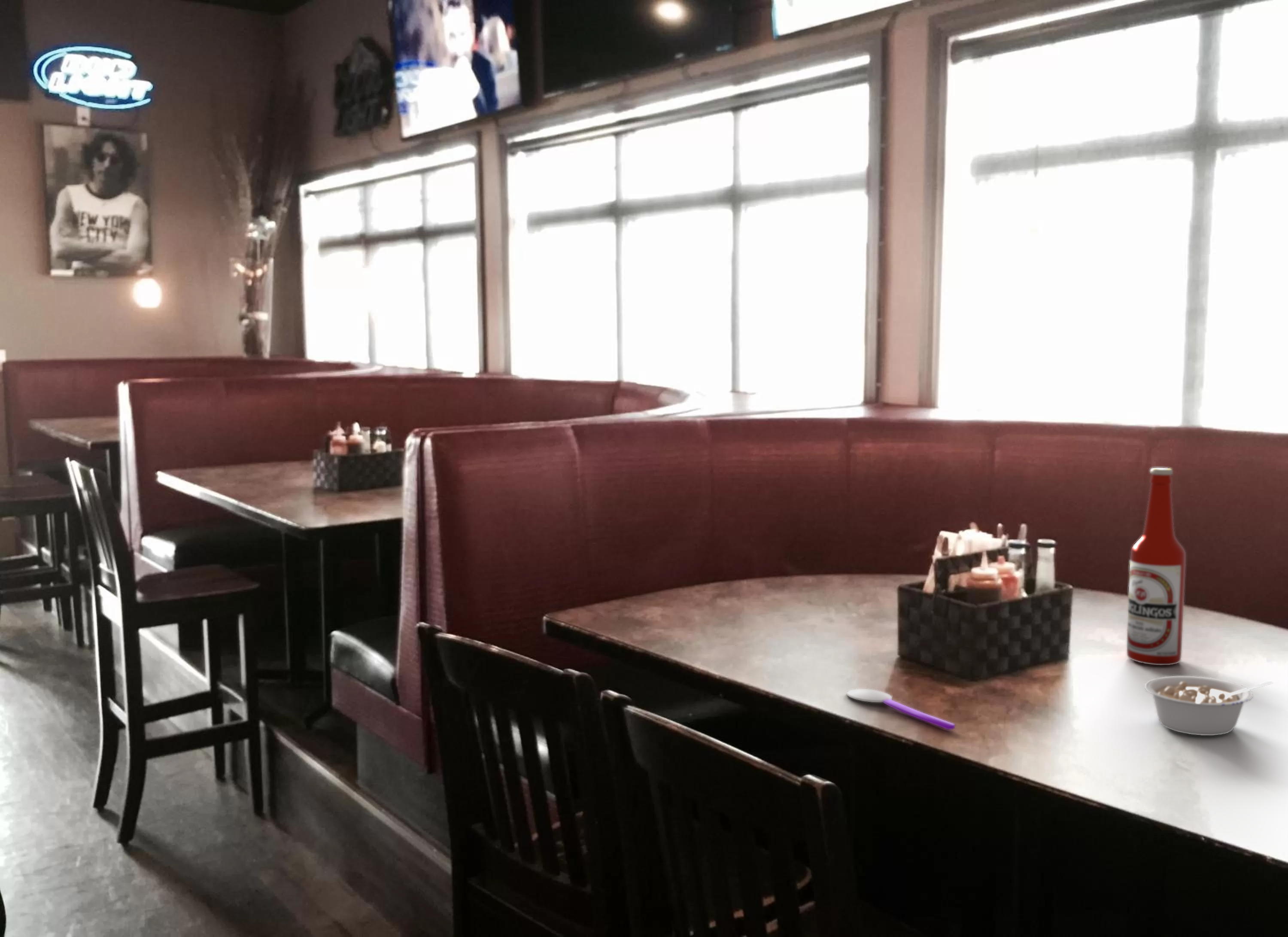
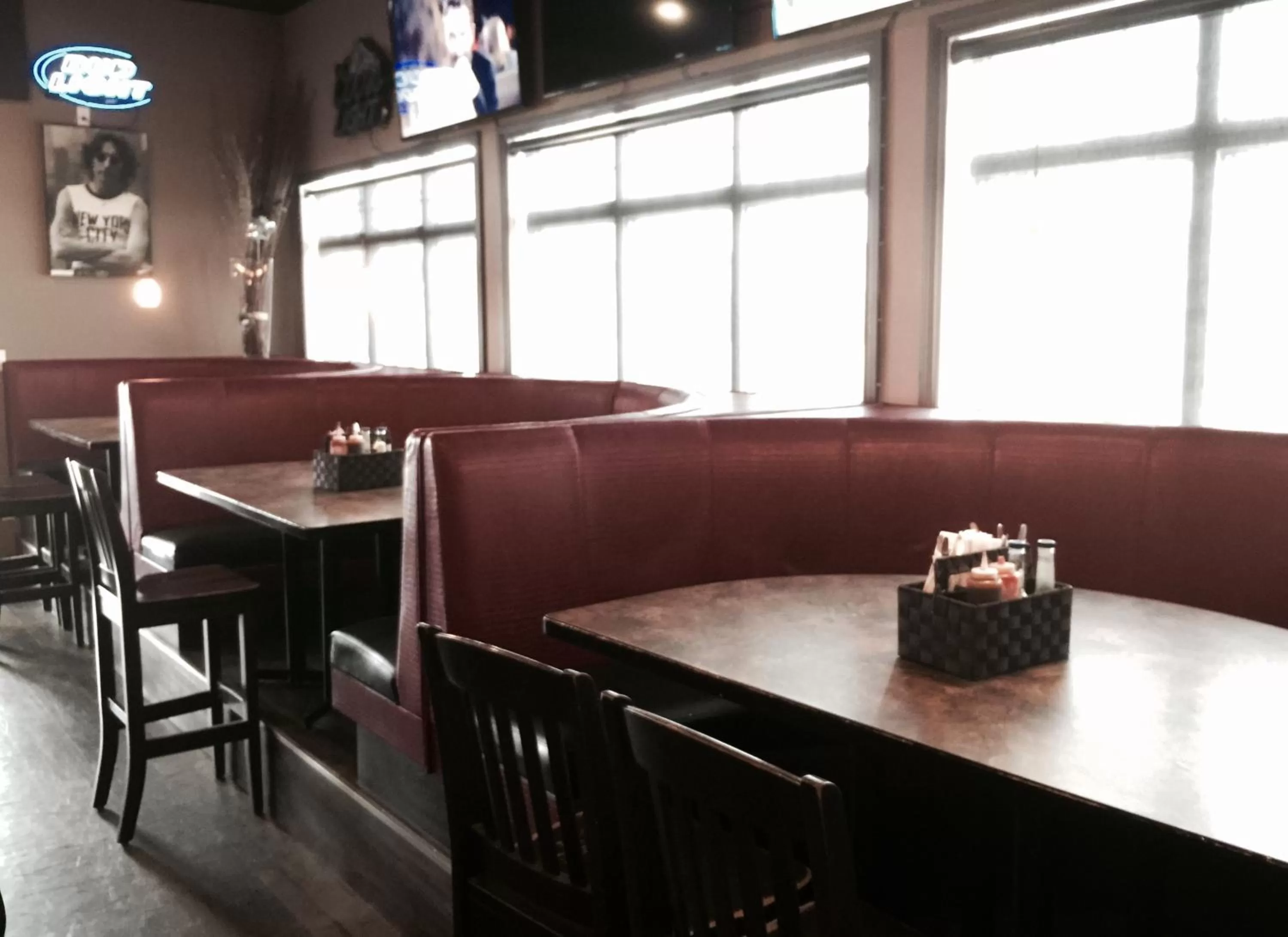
- spoon [846,688,955,730]
- alcohol [1126,467,1186,666]
- legume [1144,675,1273,736]
